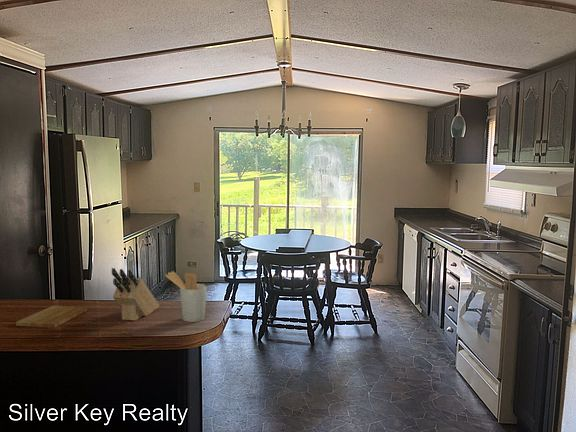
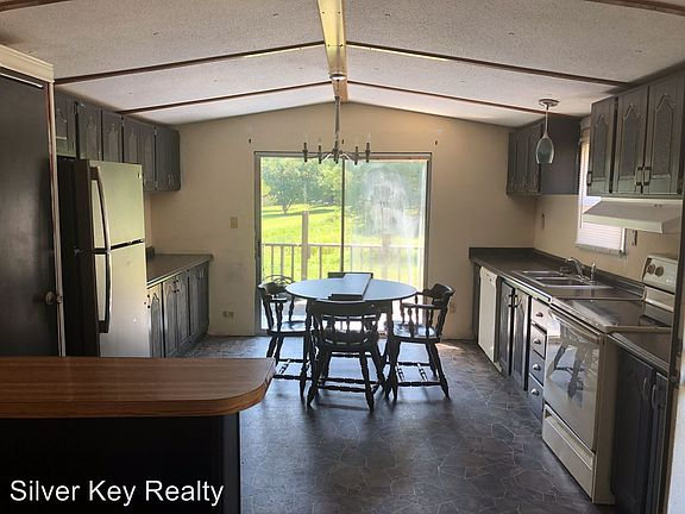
- cutting board [15,305,88,329]
- utensil holder [164,270,208,323]
- knife block [111,267,160,321]
